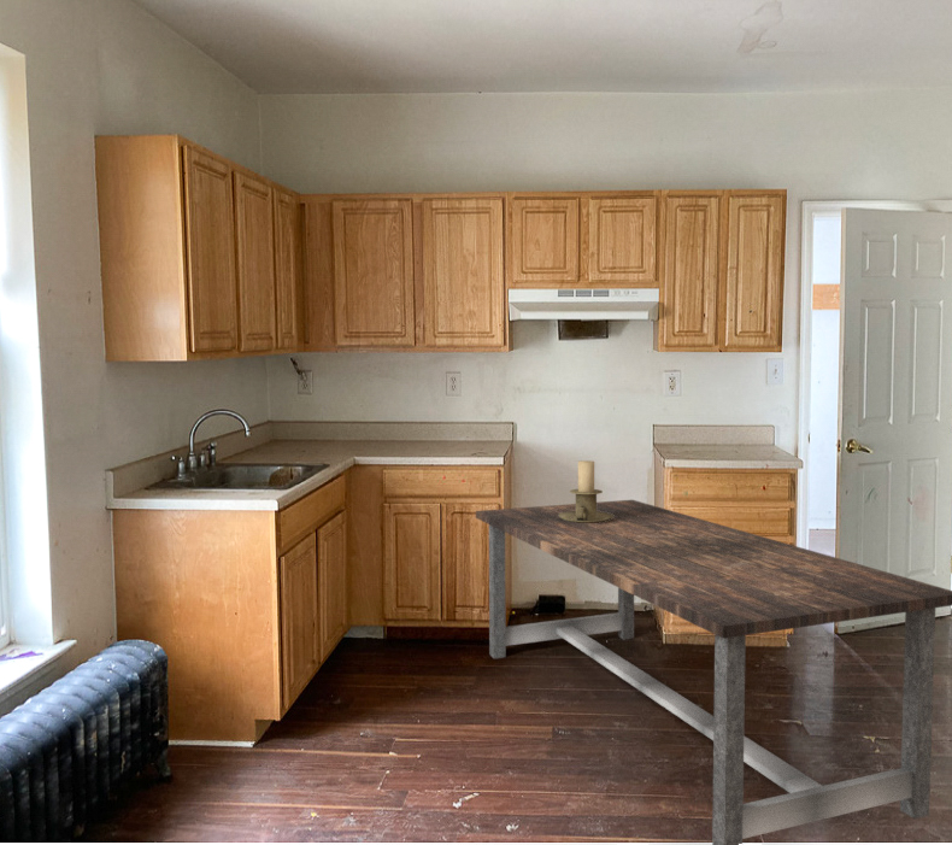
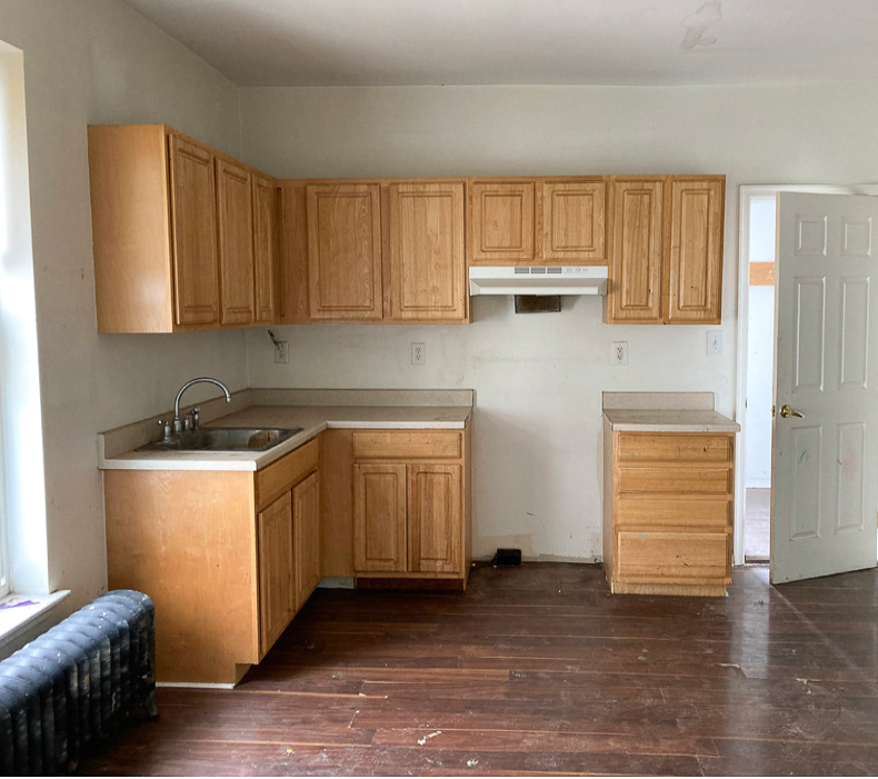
- dining table [475,499,952,845]
- candle holder [558,459,615,523]
